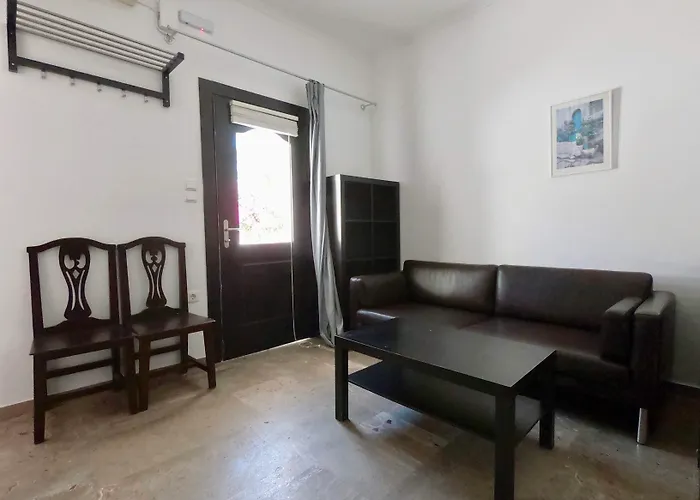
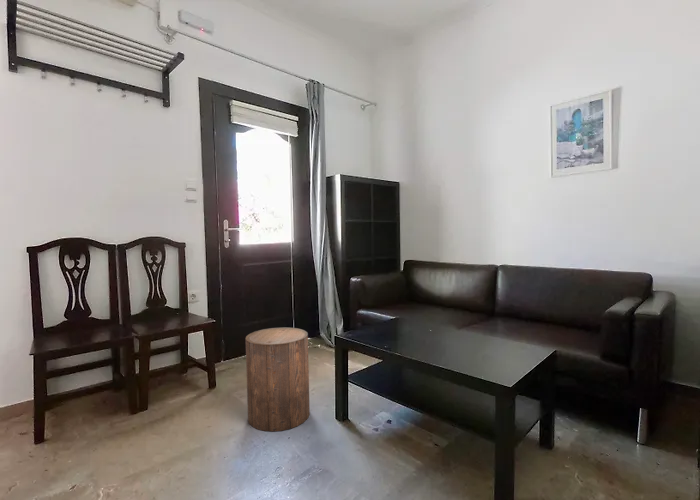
+ stool [245,326,311,432]
